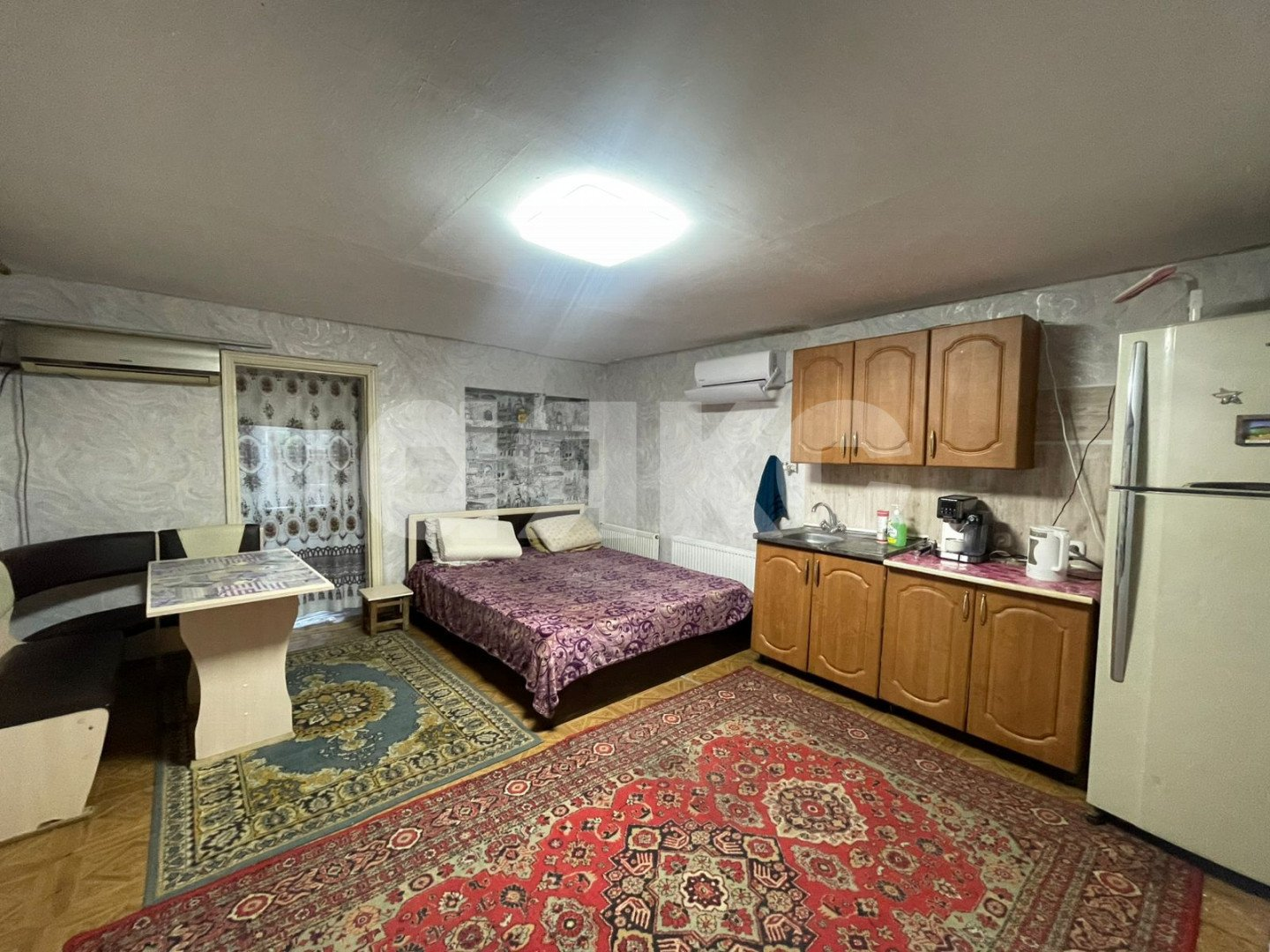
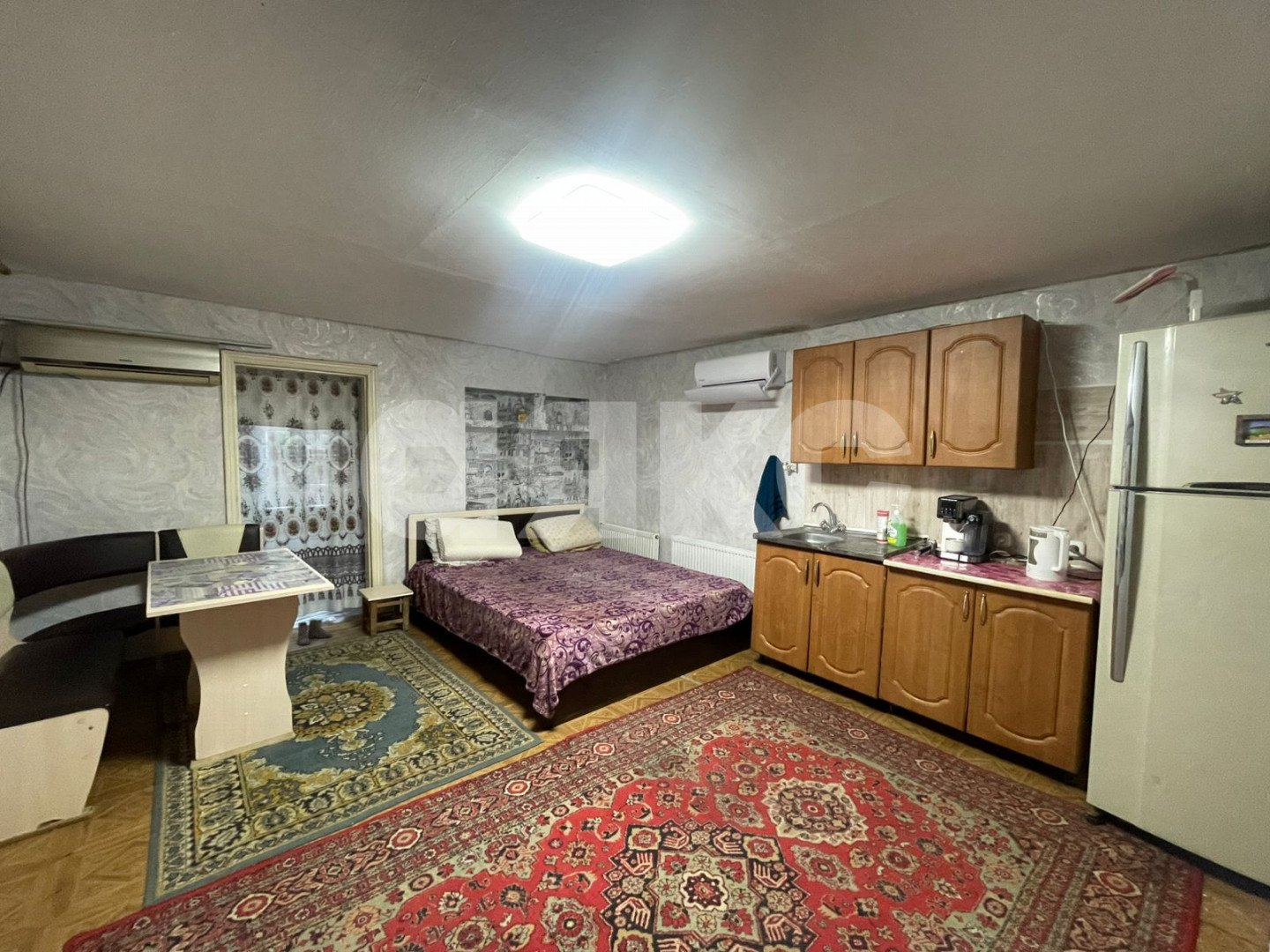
+ boots [289,618,332,646]
